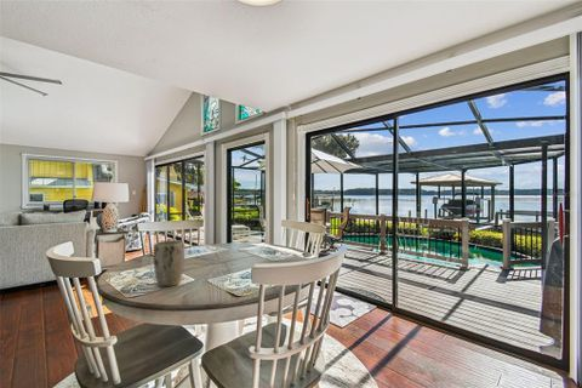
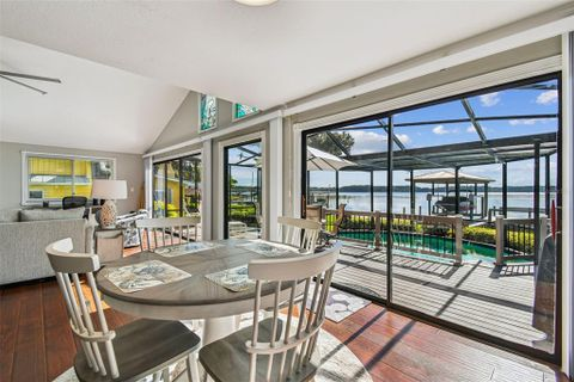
- plant pot [153,239,186,287]
